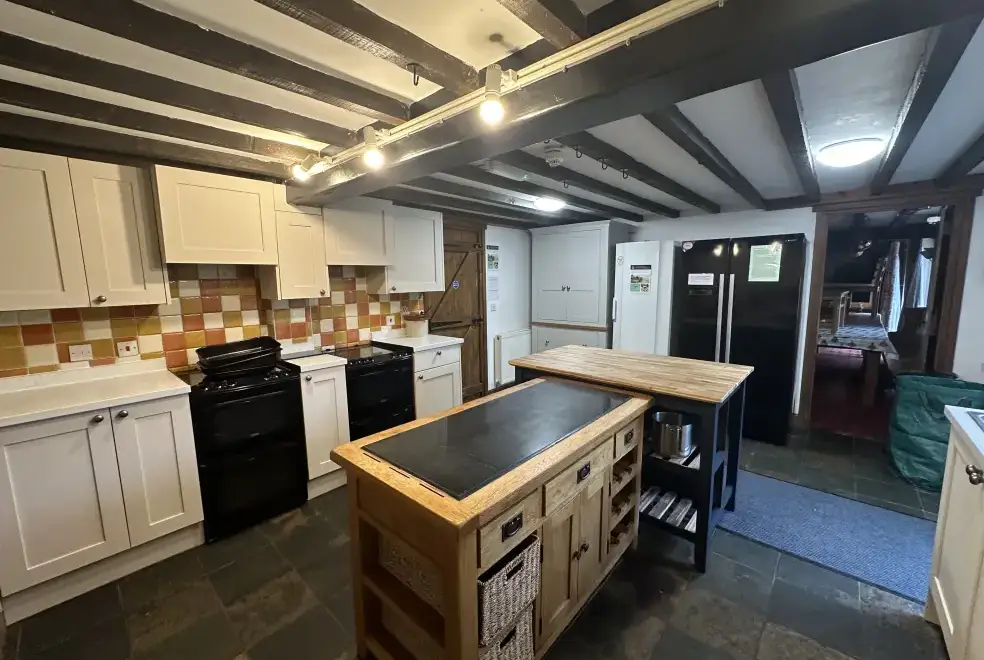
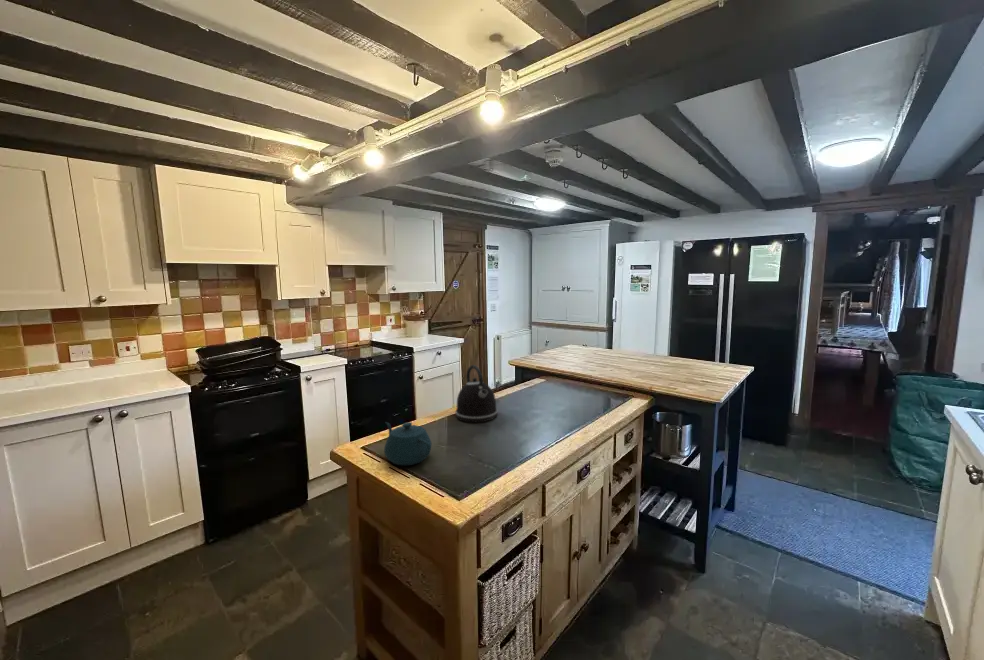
+ teapot [383,421,433,467]
+ kettle [454,364,499,423]
